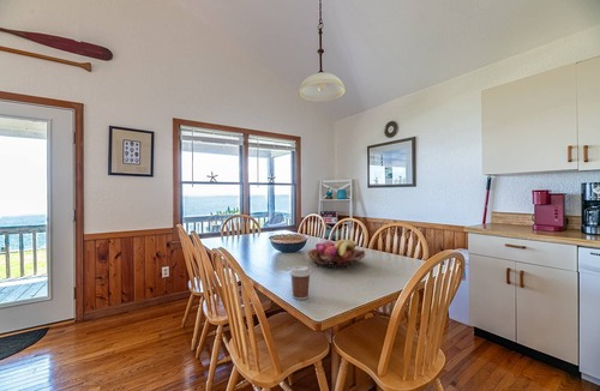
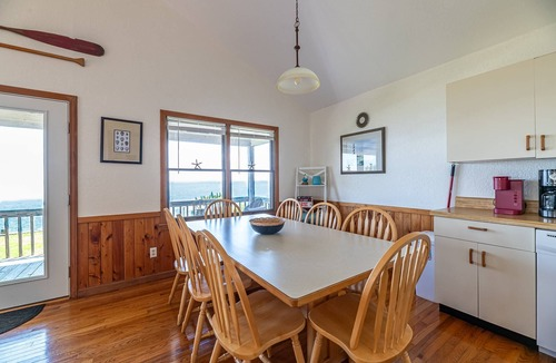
- coffee cup [288,265,312,301]
- fruit basket [306,239,366,270]
